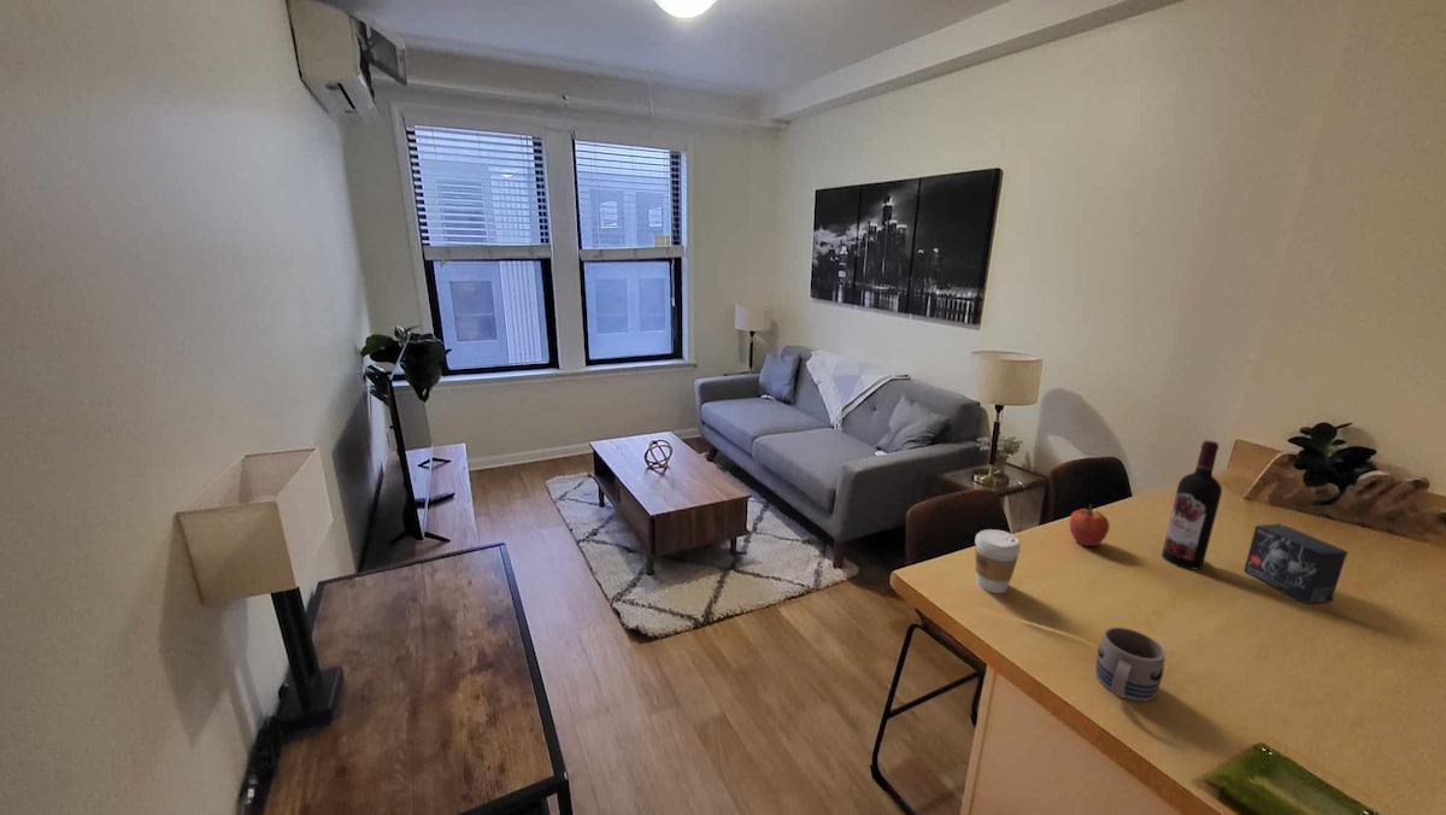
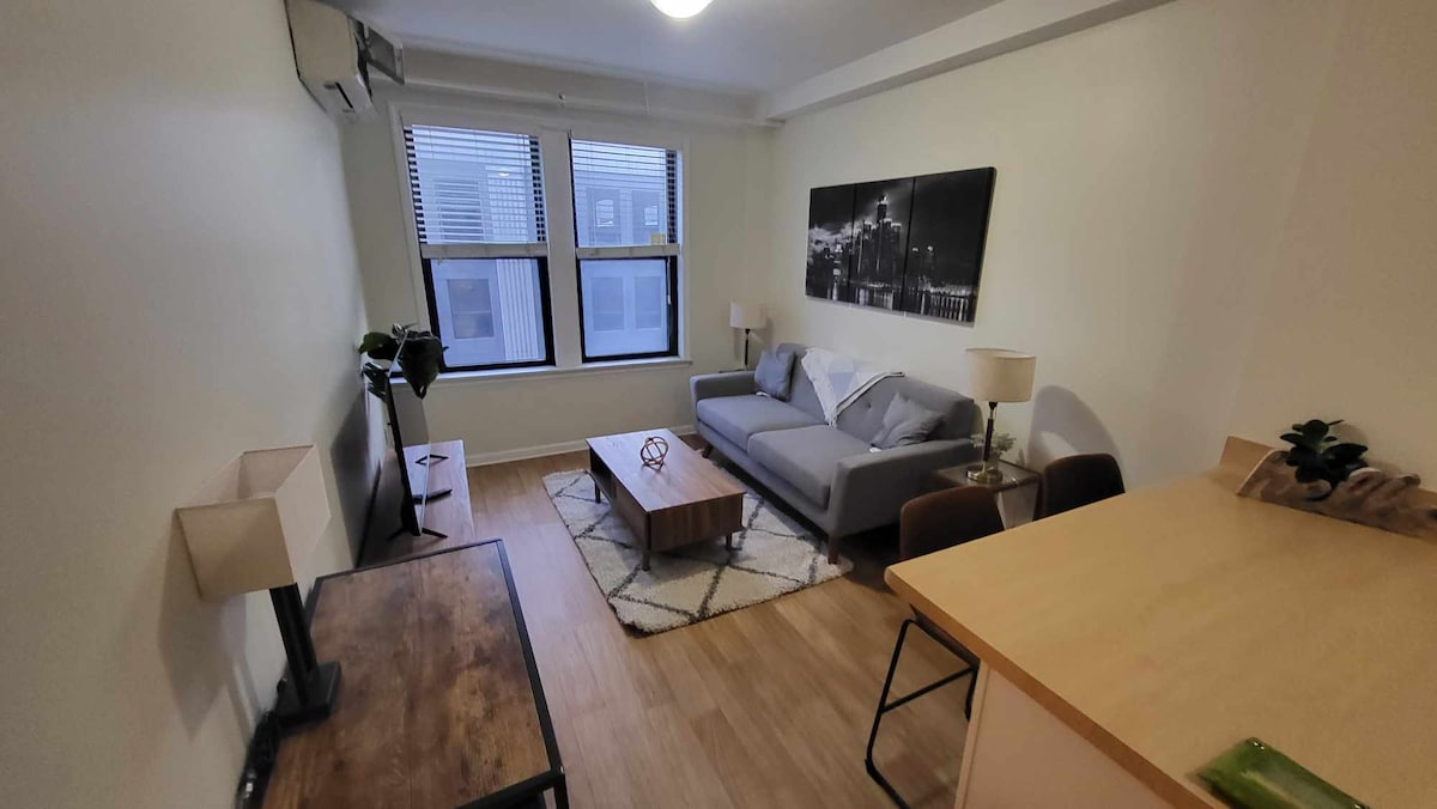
- wine bottle [1160,439,1223,570]
- small box [1242,522,1348,605]
- apple [1069,503,1111,547]
- coffee cup [974,528,1022,594]
- mug [1094,626,1166,703]
